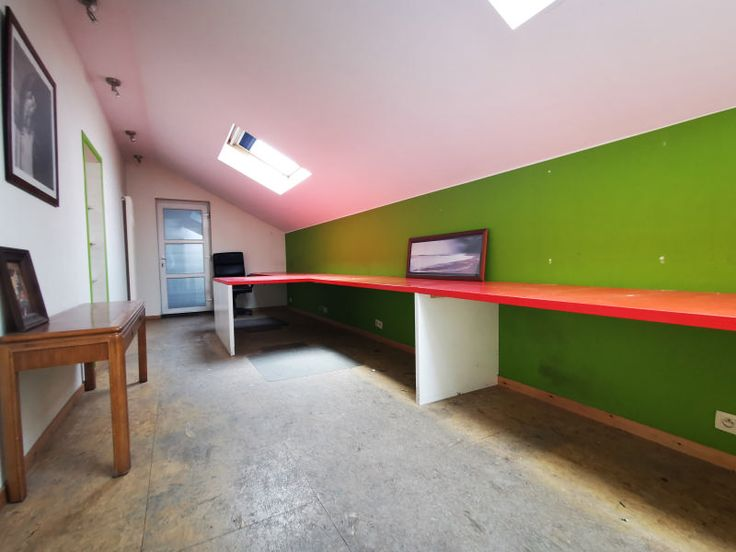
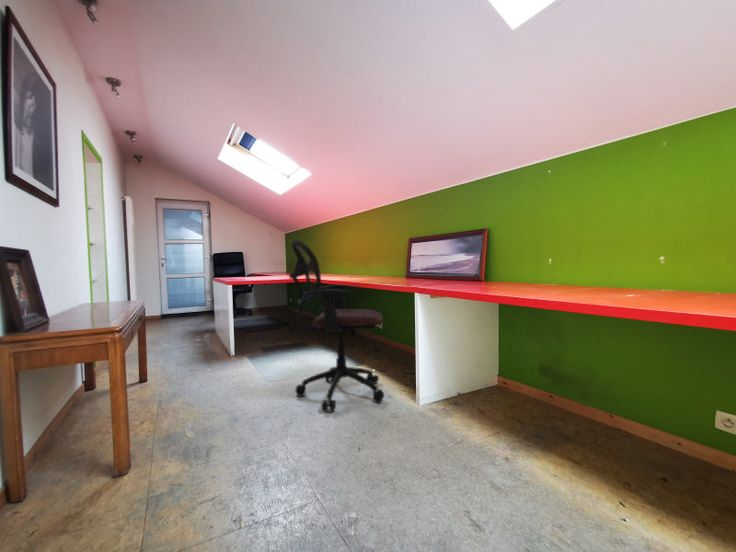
+ office chair [288,239,385,412]
